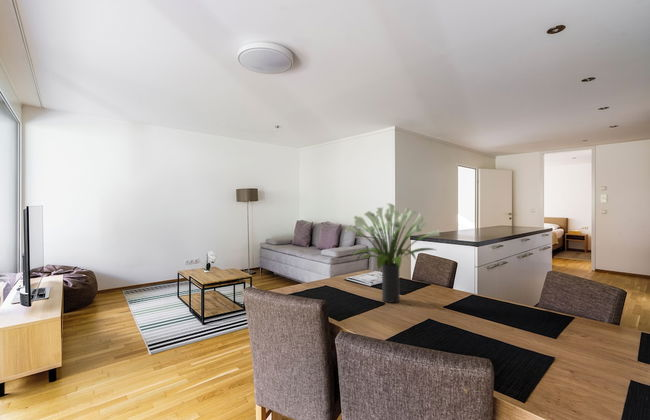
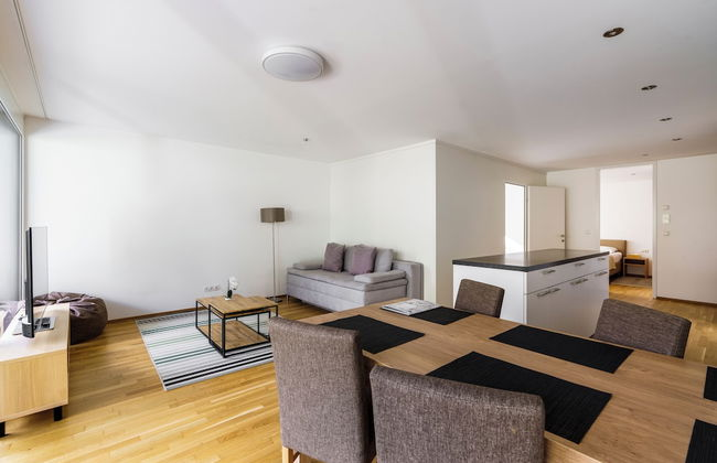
- potted plant [344,202,441,304]
